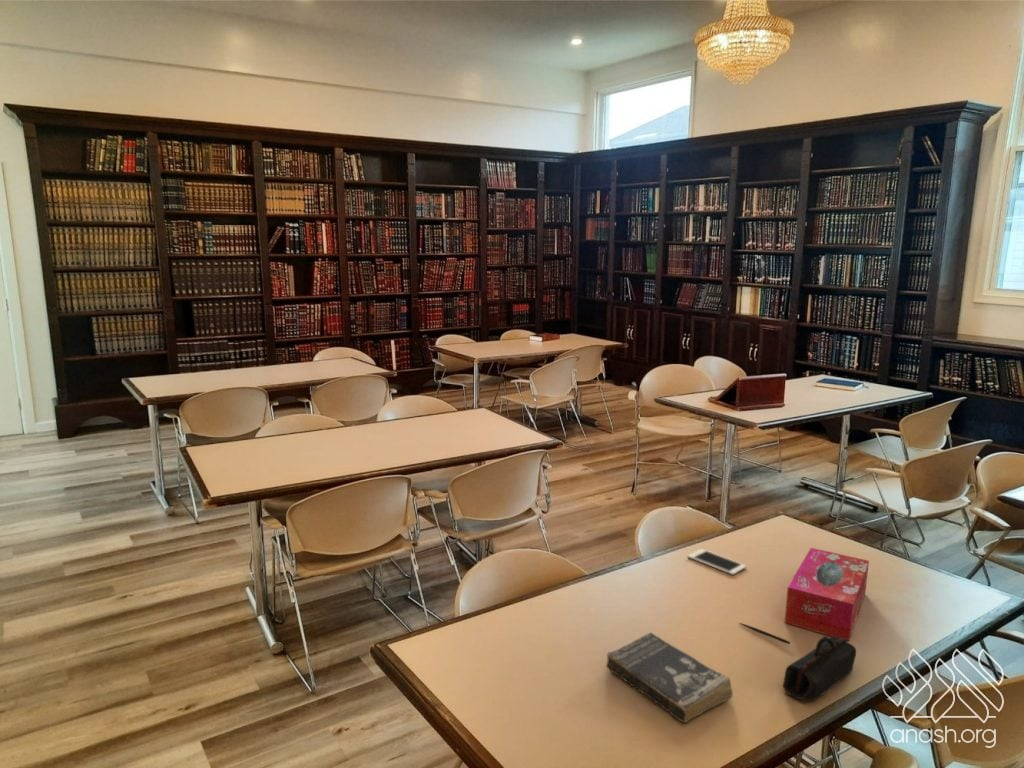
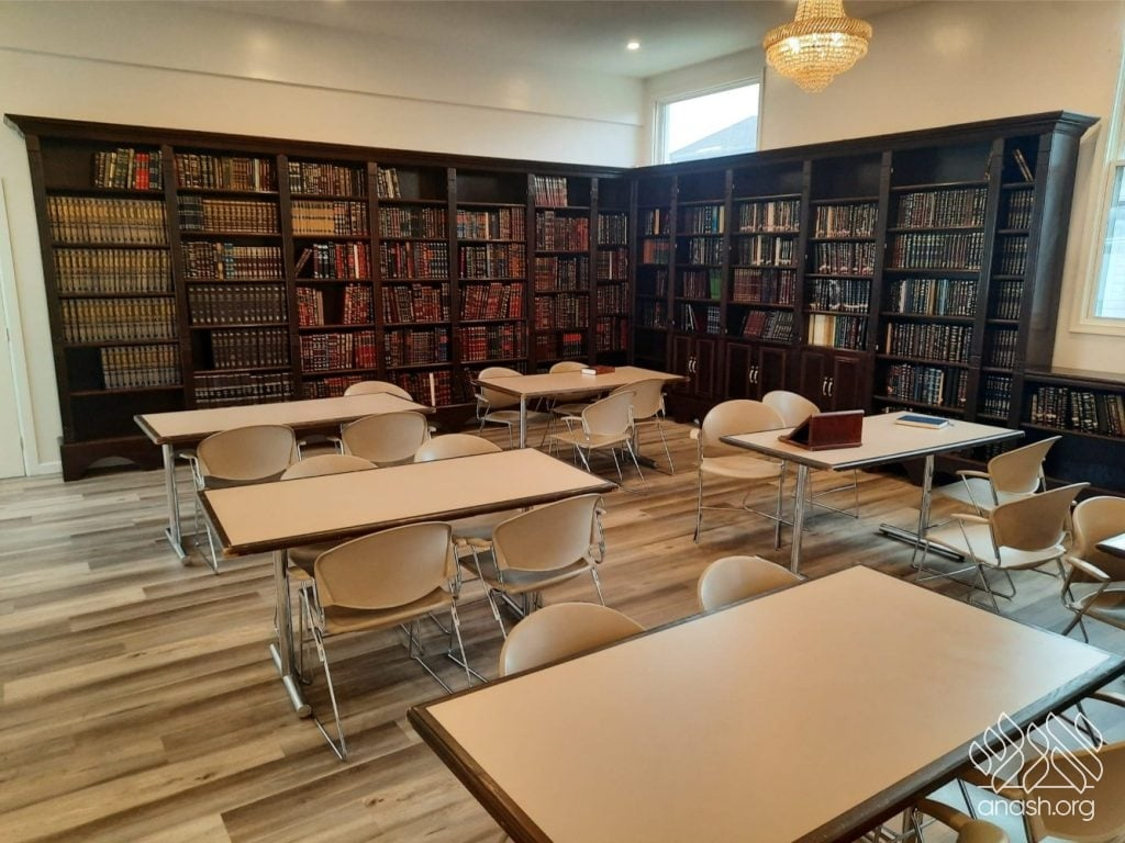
- pencil case [782,636,857,703]
- cell phone [687,548,747,576]
- pen [738,622,792,646]
- book [605,632,734,724]
- tissue box [784,547,870,642]
